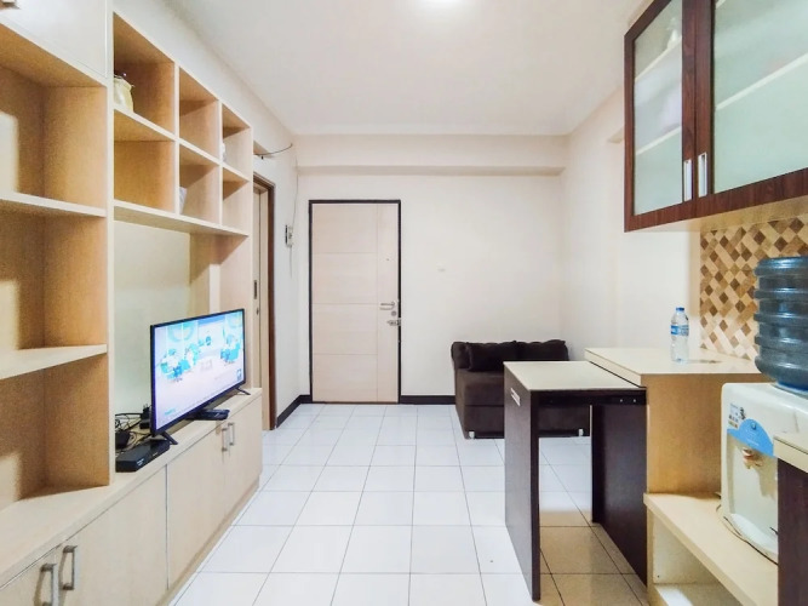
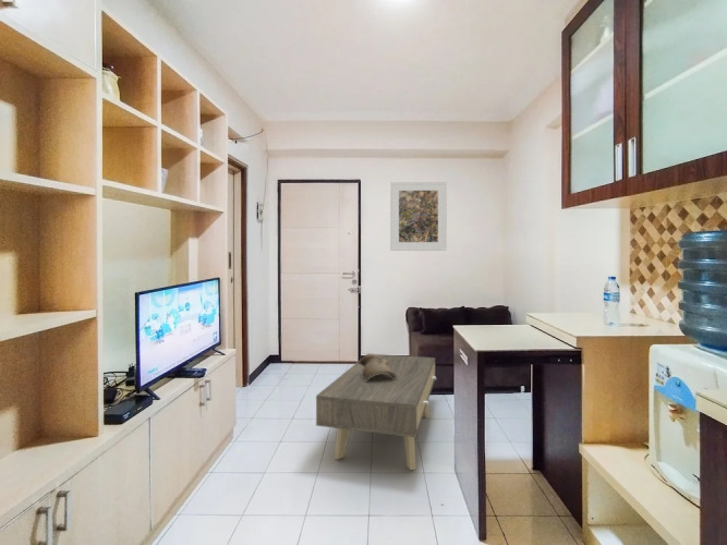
+ decorative bowl [359,354,397,382]
+ coffee table [315,353,437,471]
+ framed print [389,181,448,252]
